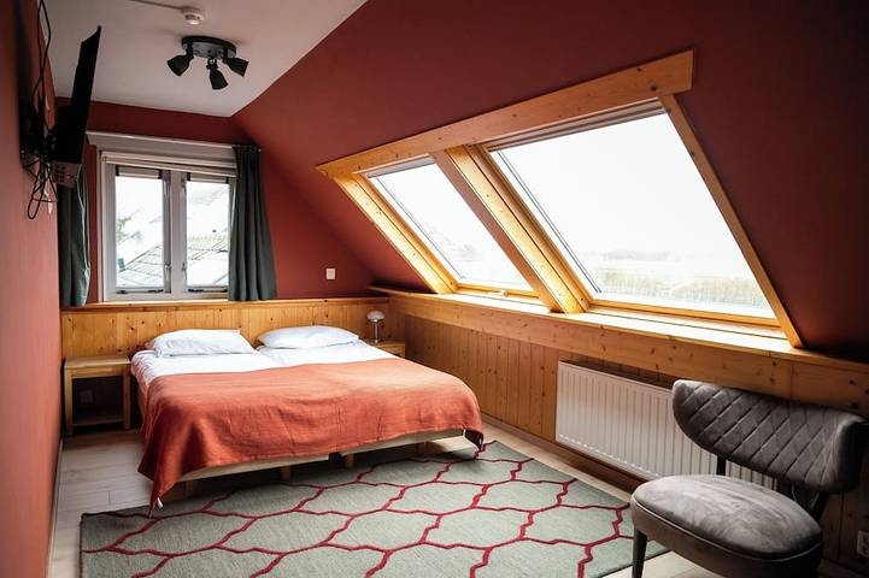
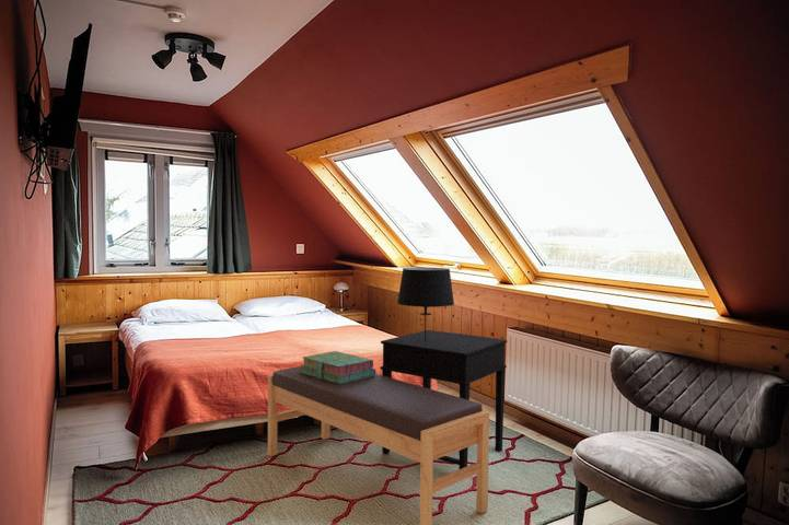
+ side table [380,329,508,470]
+ table lamp [396,267,455,341]
+ bench [267,365,490,525]
+ stack of books [300,350,376,384]
